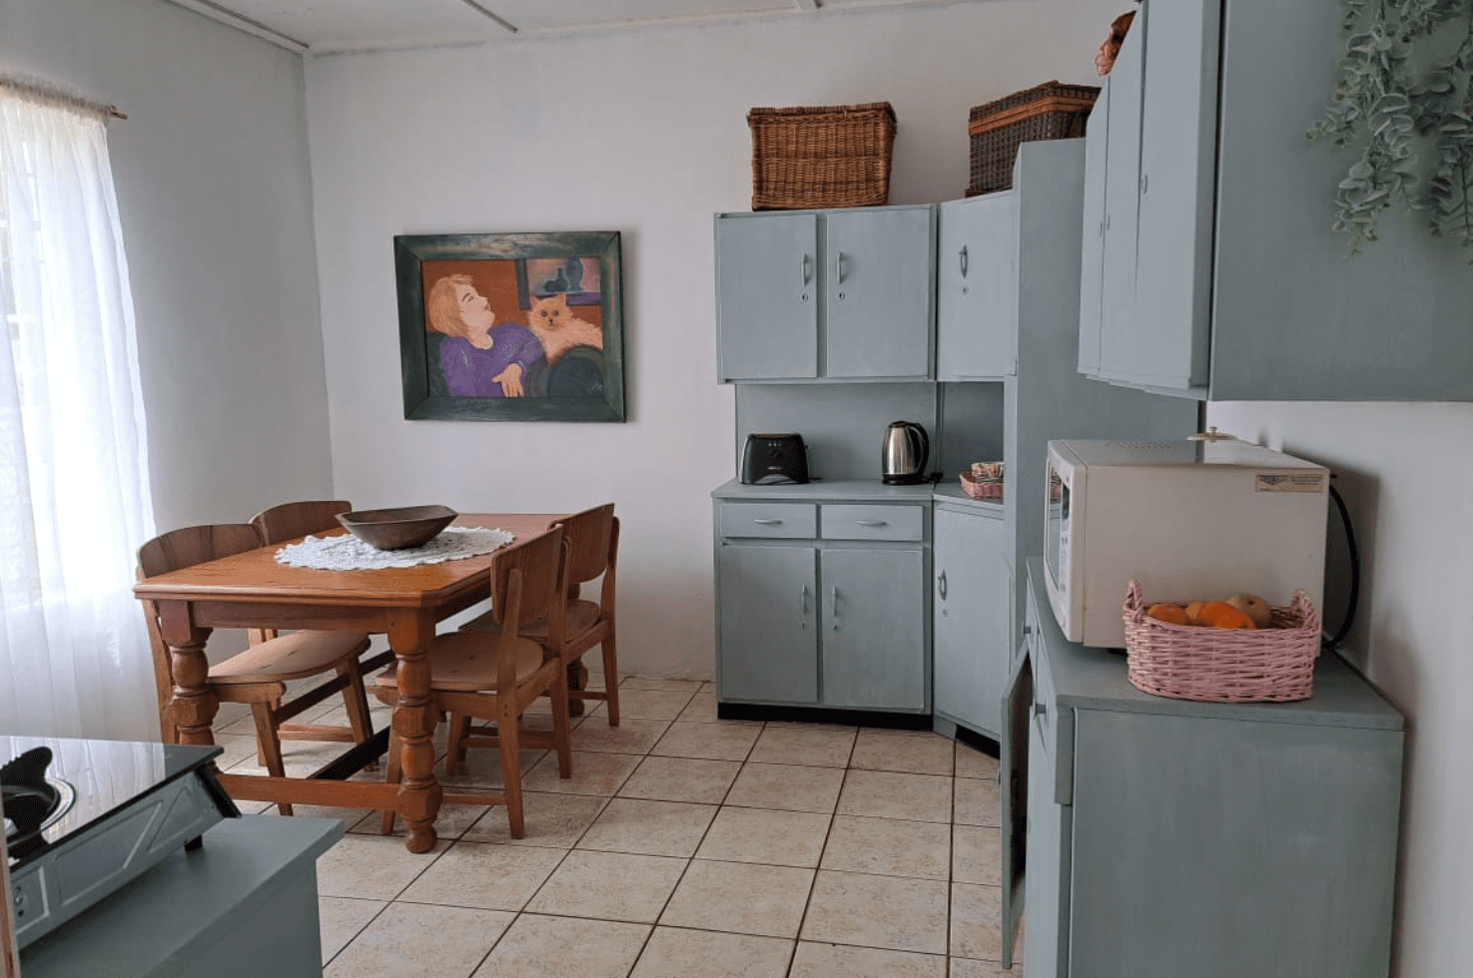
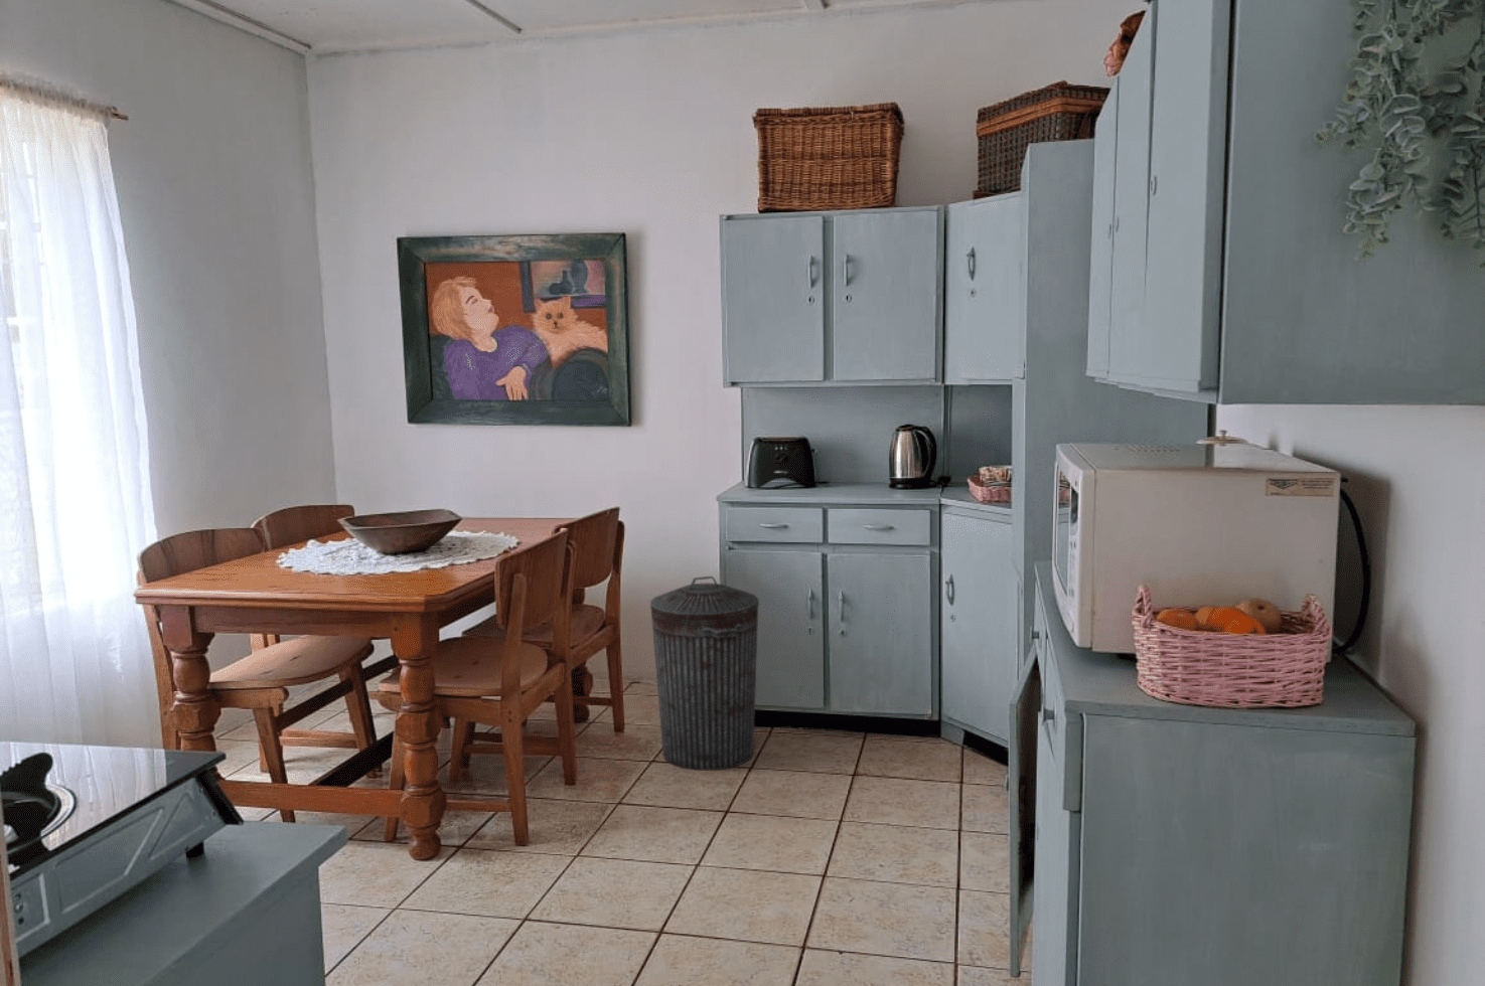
+ trash can [649,576,761,771]
